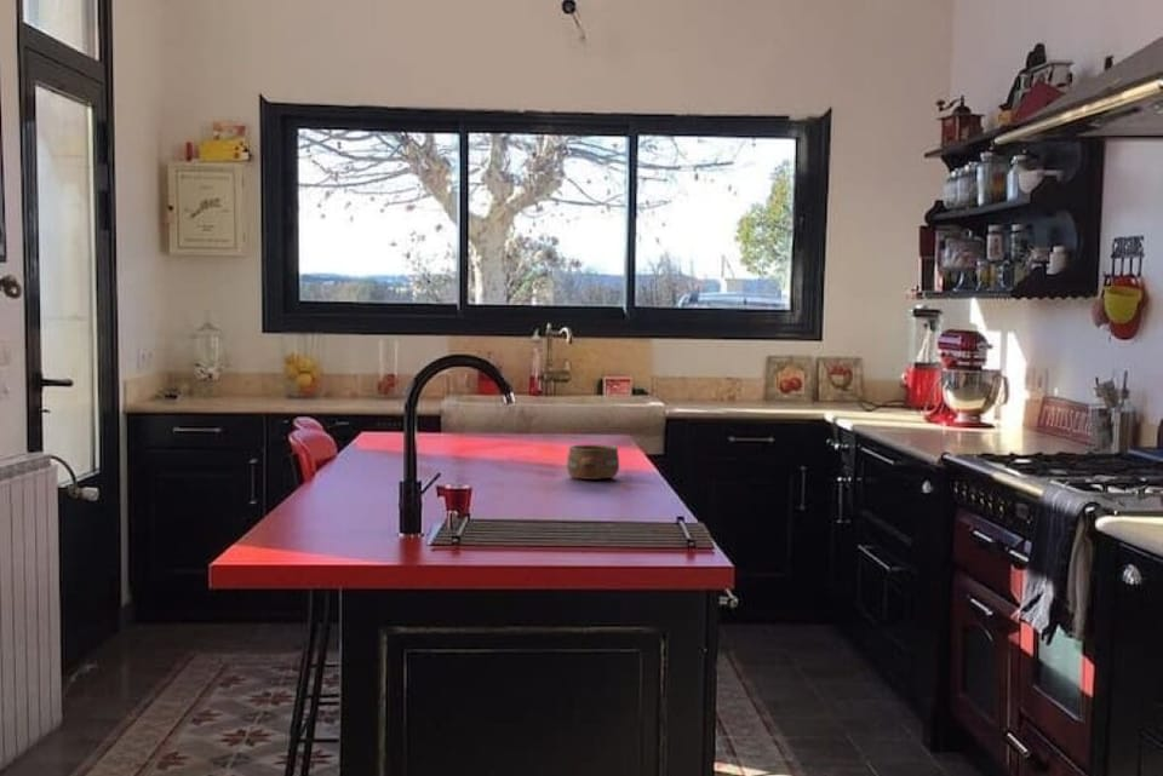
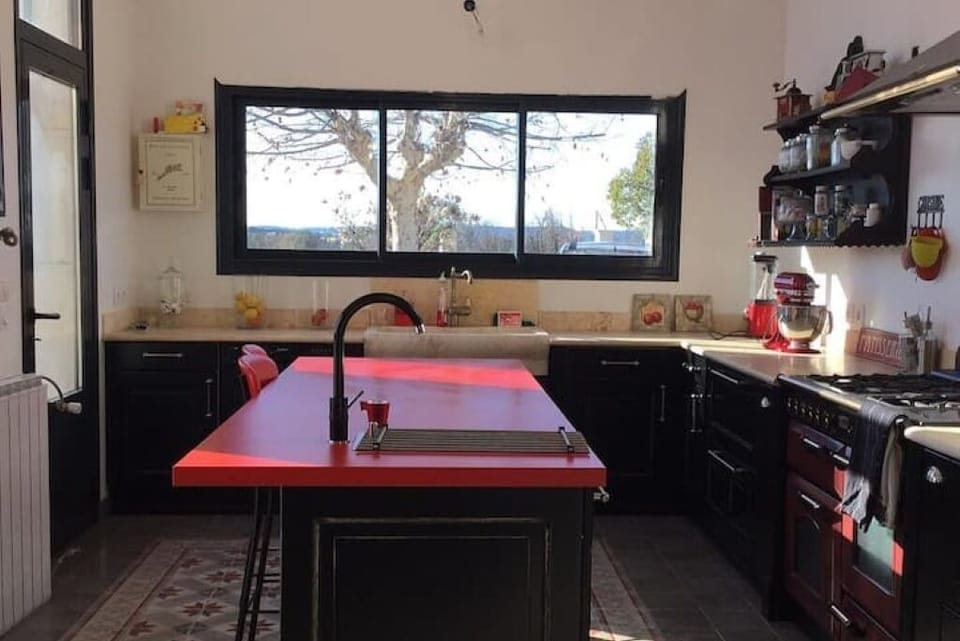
- pottery [566,443,620,481]
